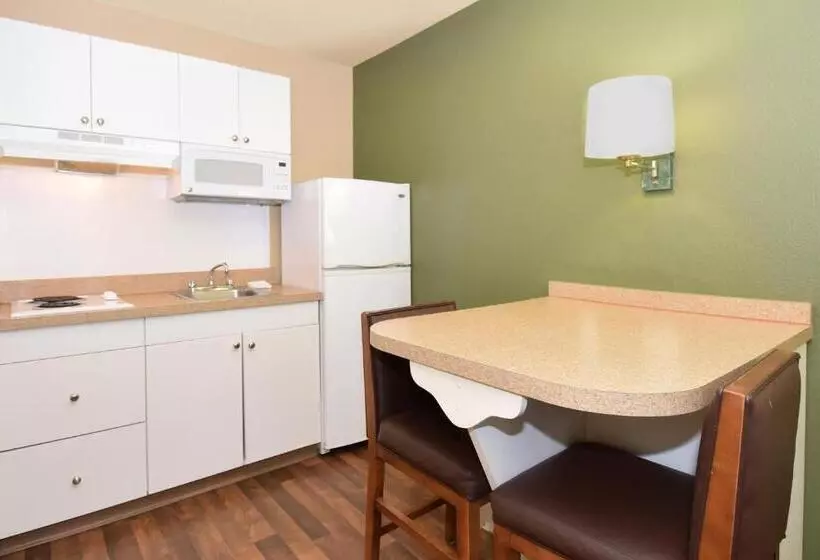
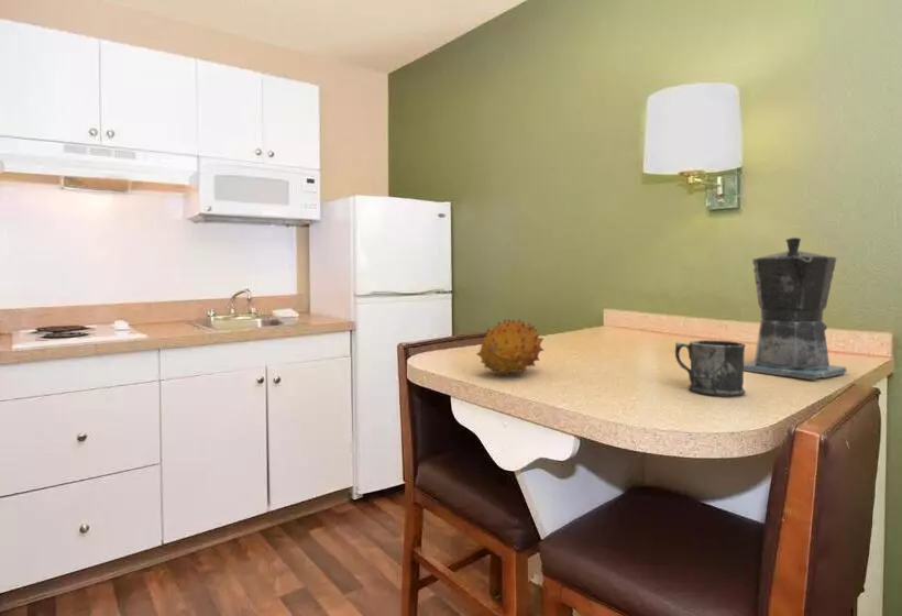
+ coffee maker [744,237,848,381]
+ mug [674,339,747,397]
+ fruit [475,318,546,376]
